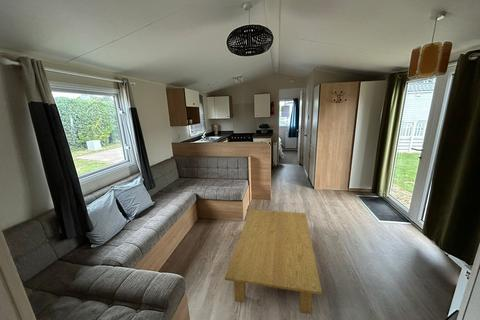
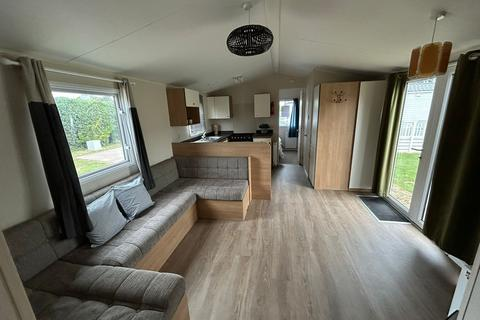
- coffee table [224,208,323,315]
